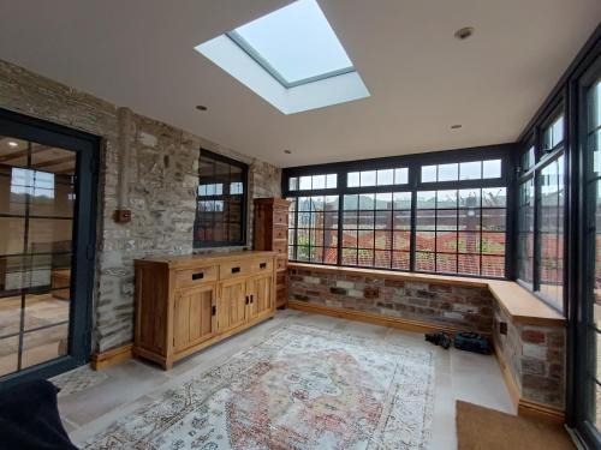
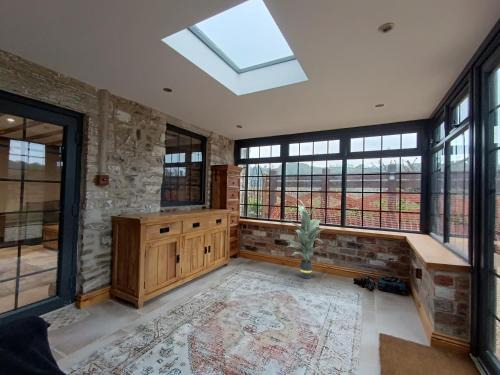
+ indoor plant [280,198,327,280]
